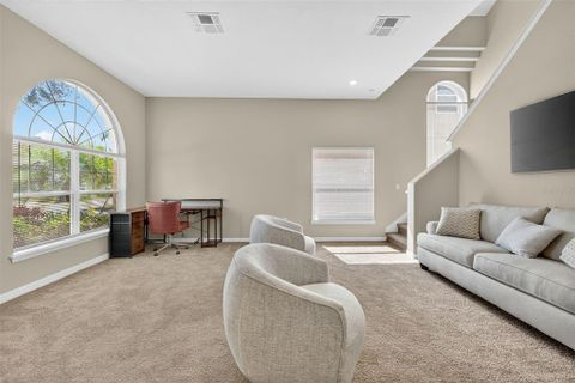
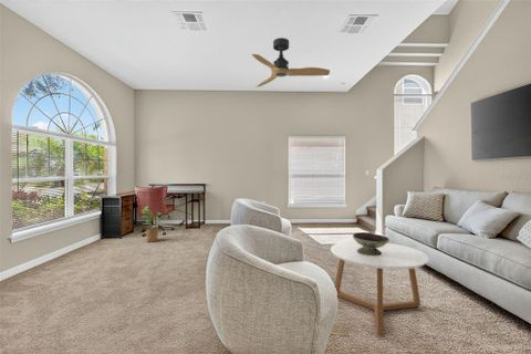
+ decorative bowl [352,231,391,256]
+ house plant [140,206,164,243]
+ ceiling fan [251,37,331,88]
+ coffee table [330,240,430,337]
